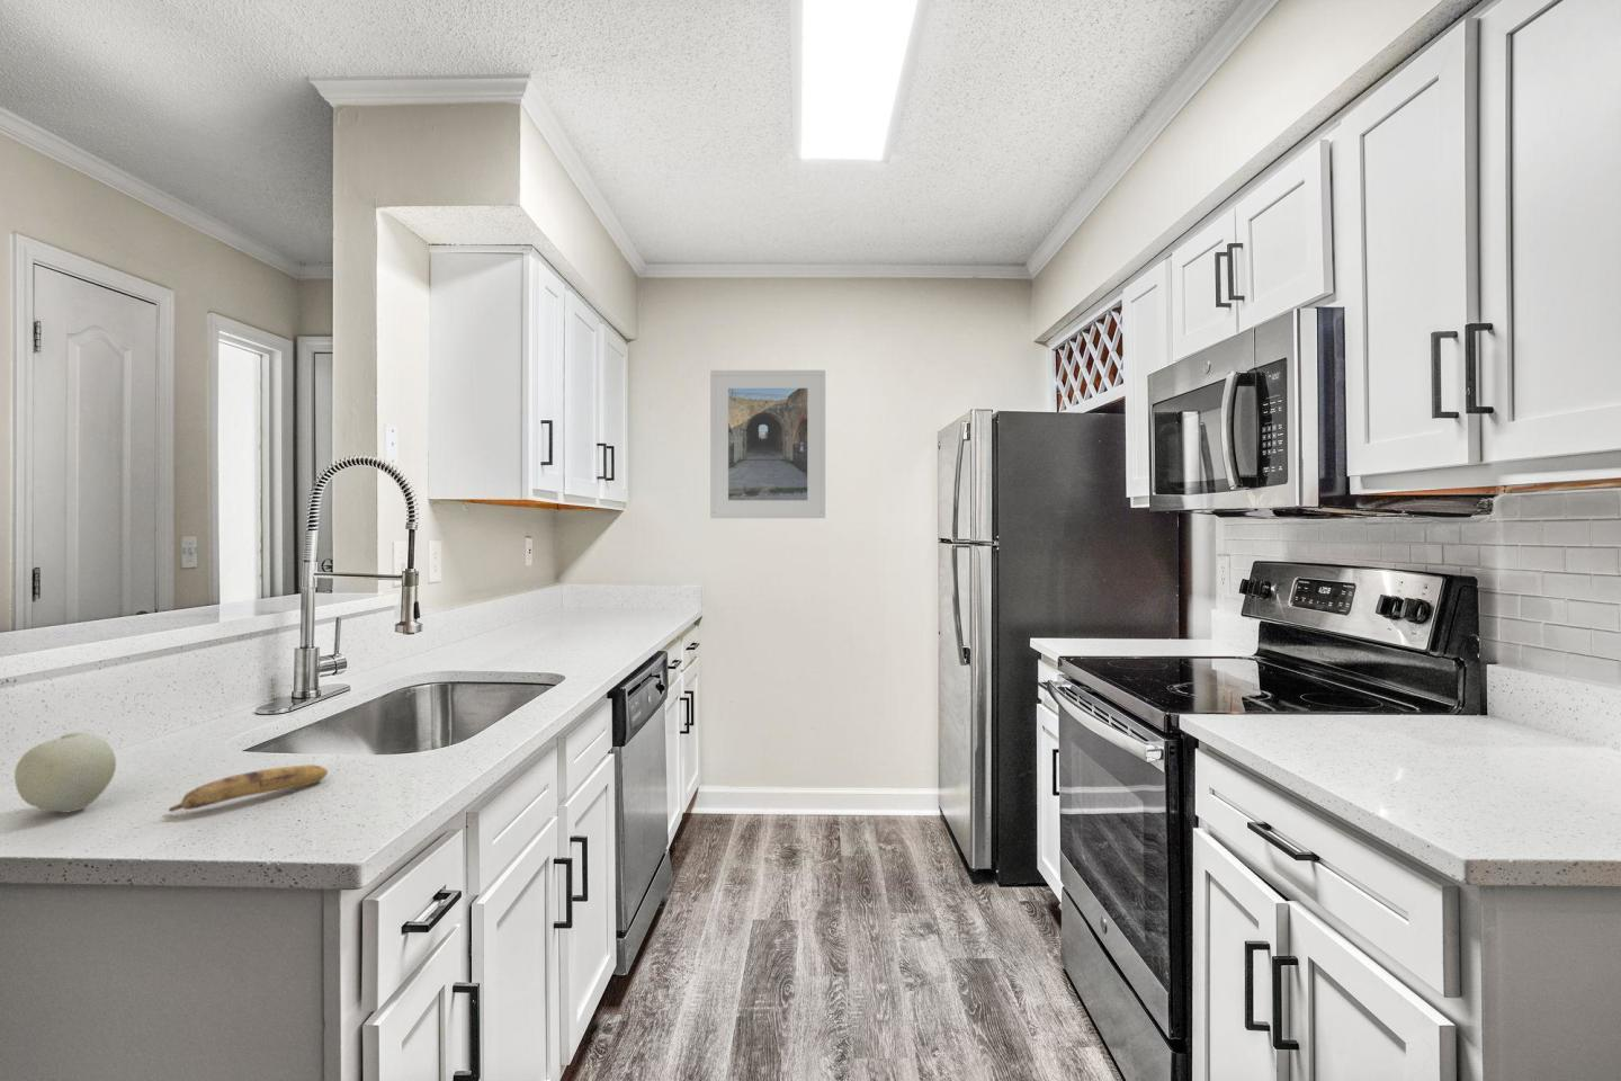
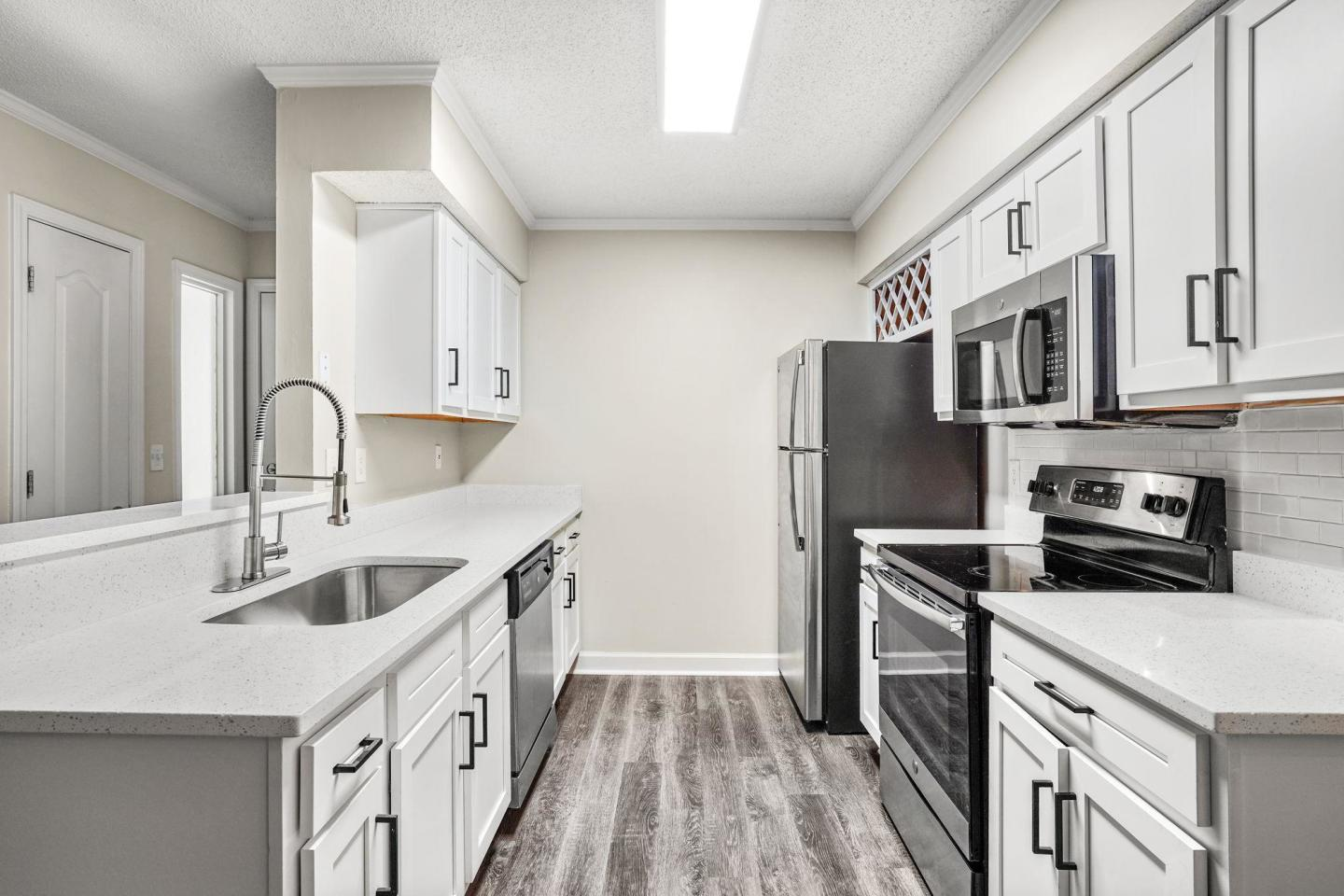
- banana [168,764,329,813]
- fruit [13,731,117,814]
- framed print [709,369,826,519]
